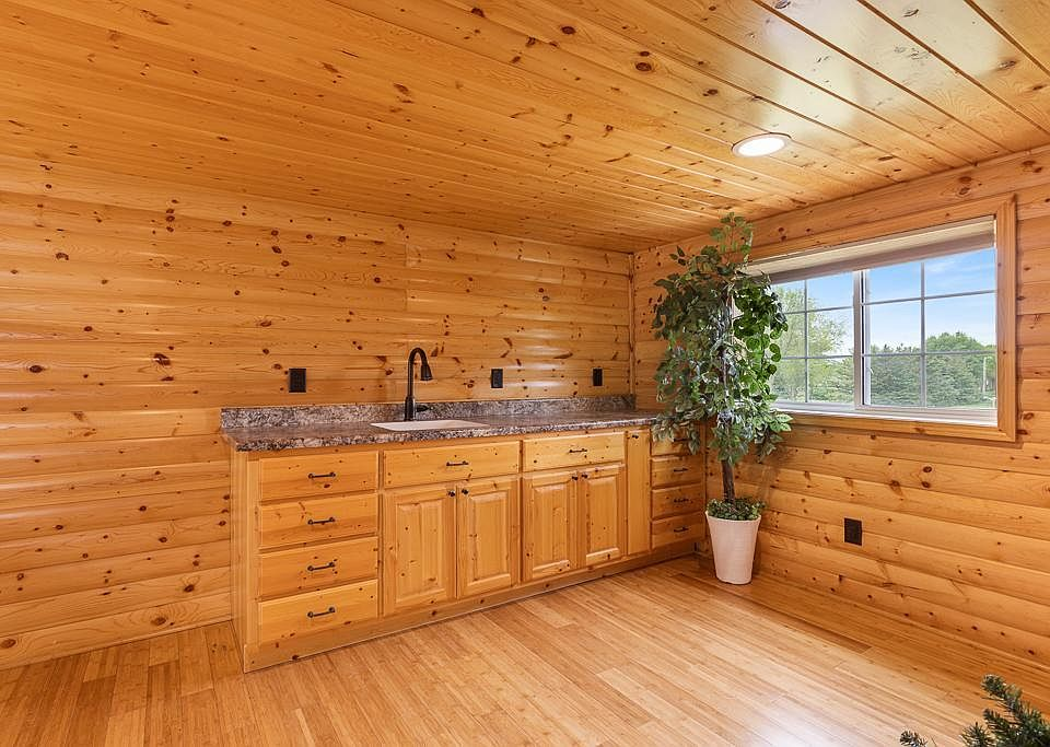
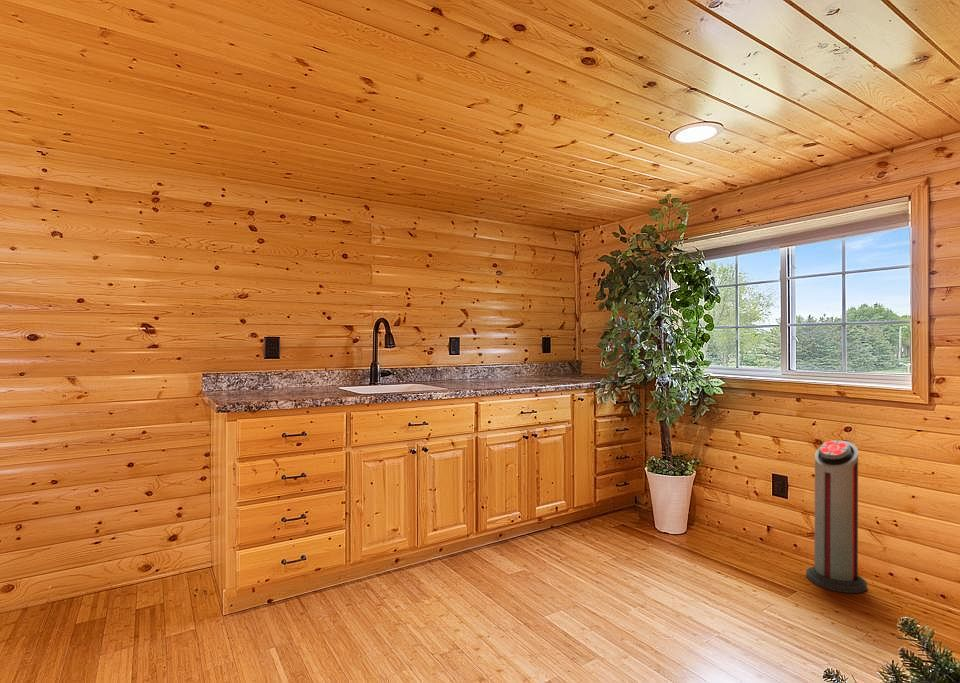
+ air purifier [805,439,868,594]
